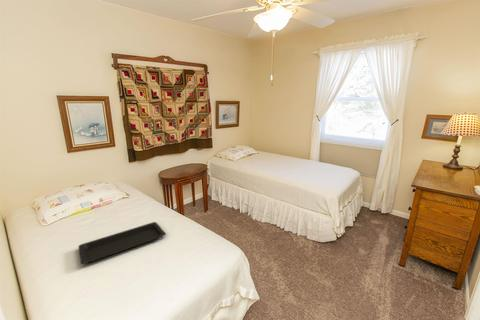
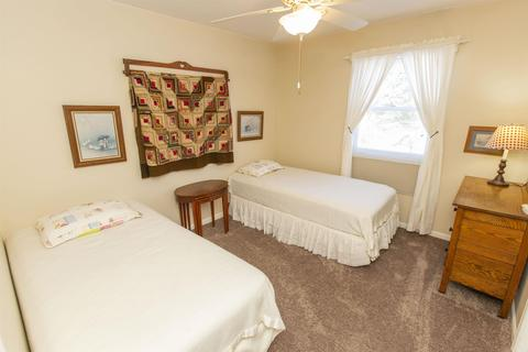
- serving tray [78,221,167,265]
